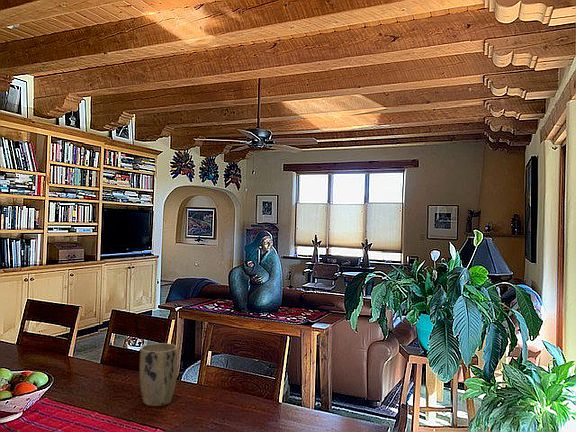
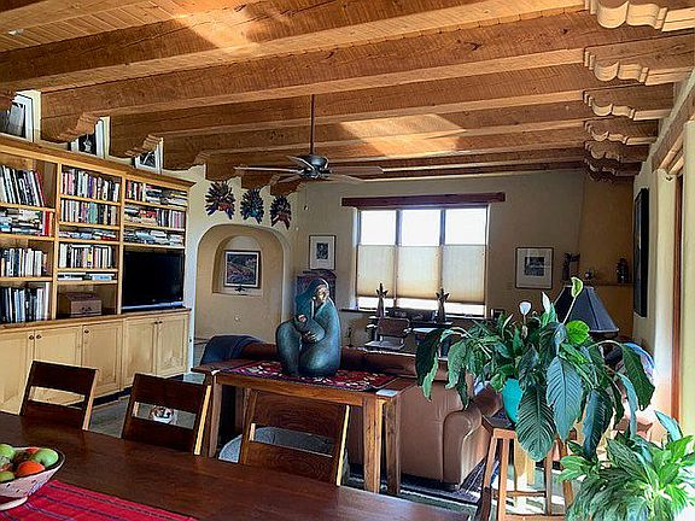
- plant pot [139,342,178,407]
